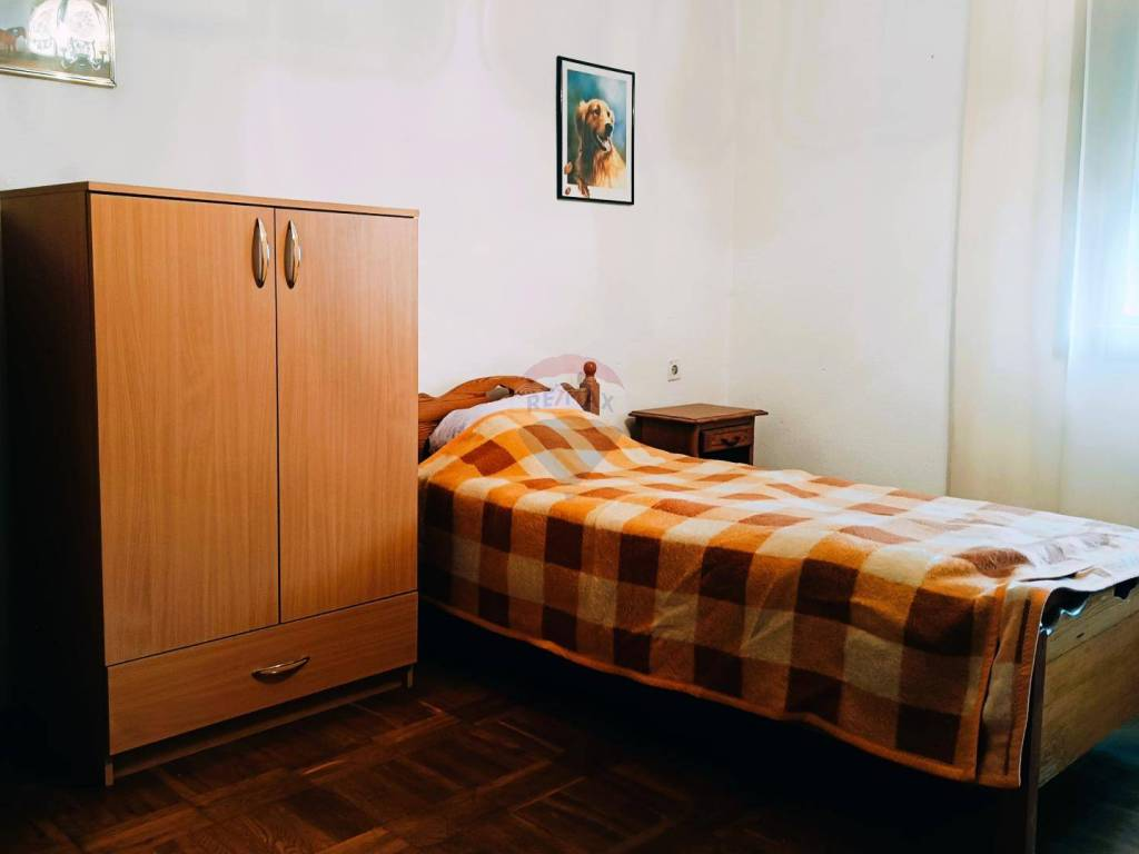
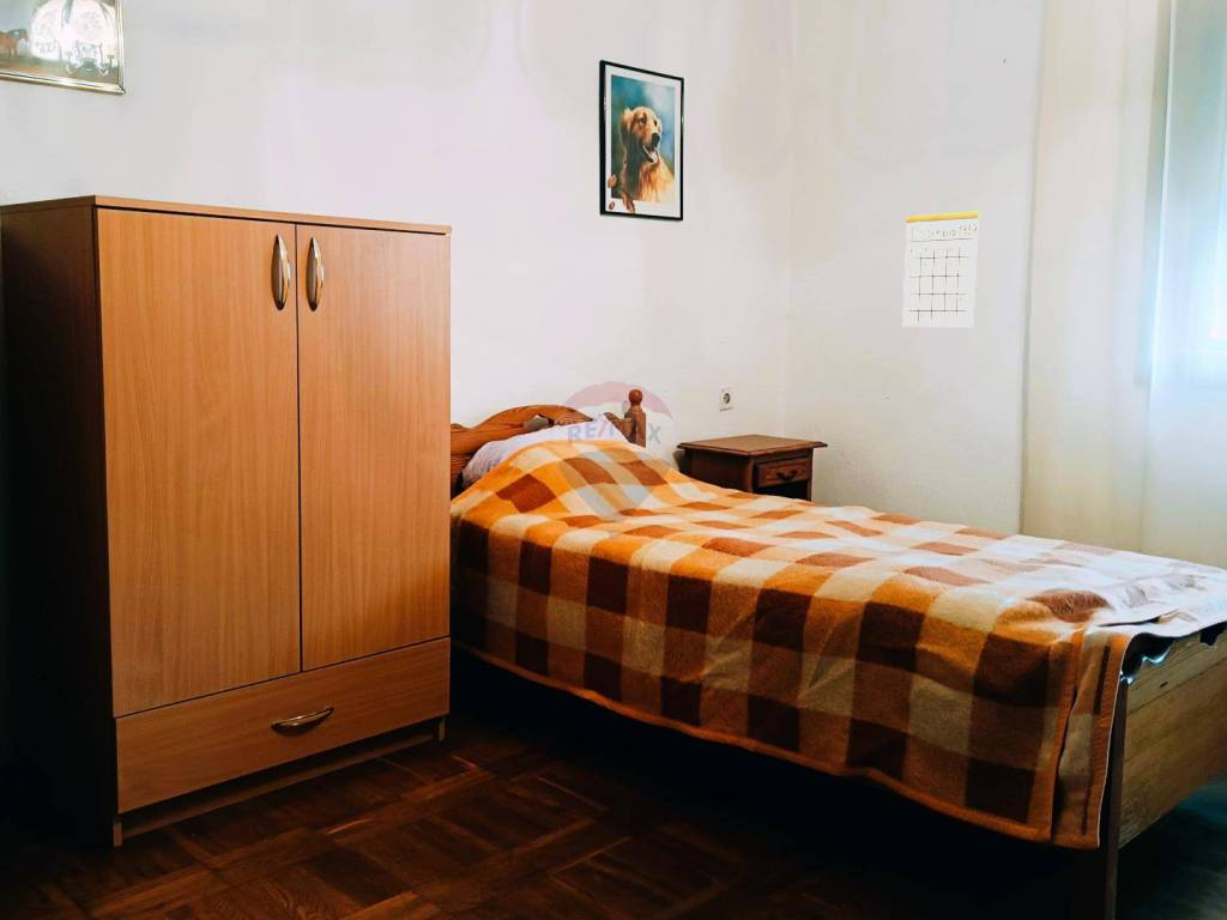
+ calendar [901,186,983,328]
